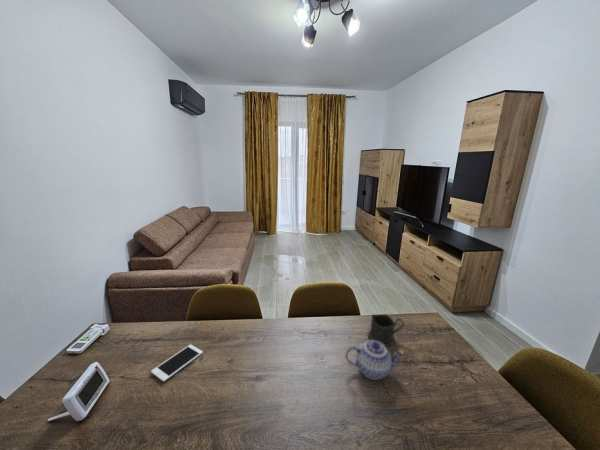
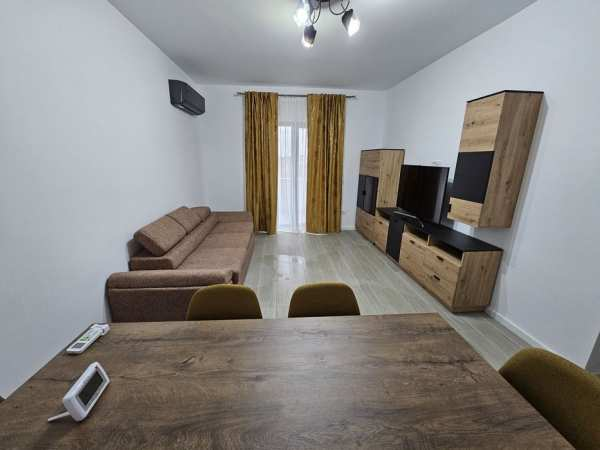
- teapot [344,340,405,381]
- cell phone [150,344,204,383]
- cup [367,313,405,347]
